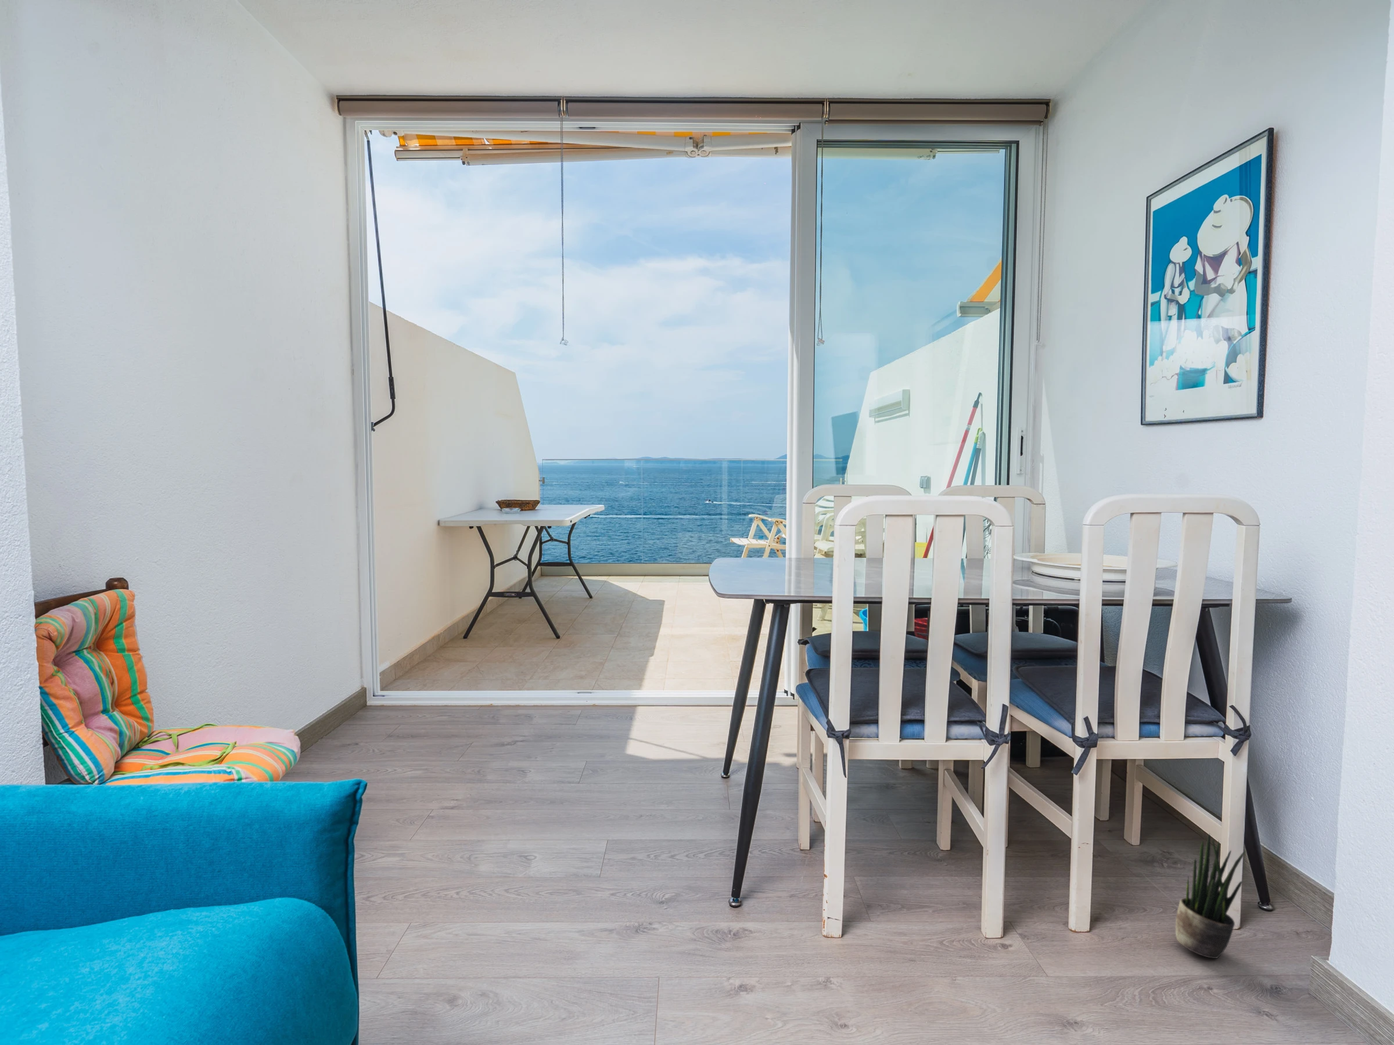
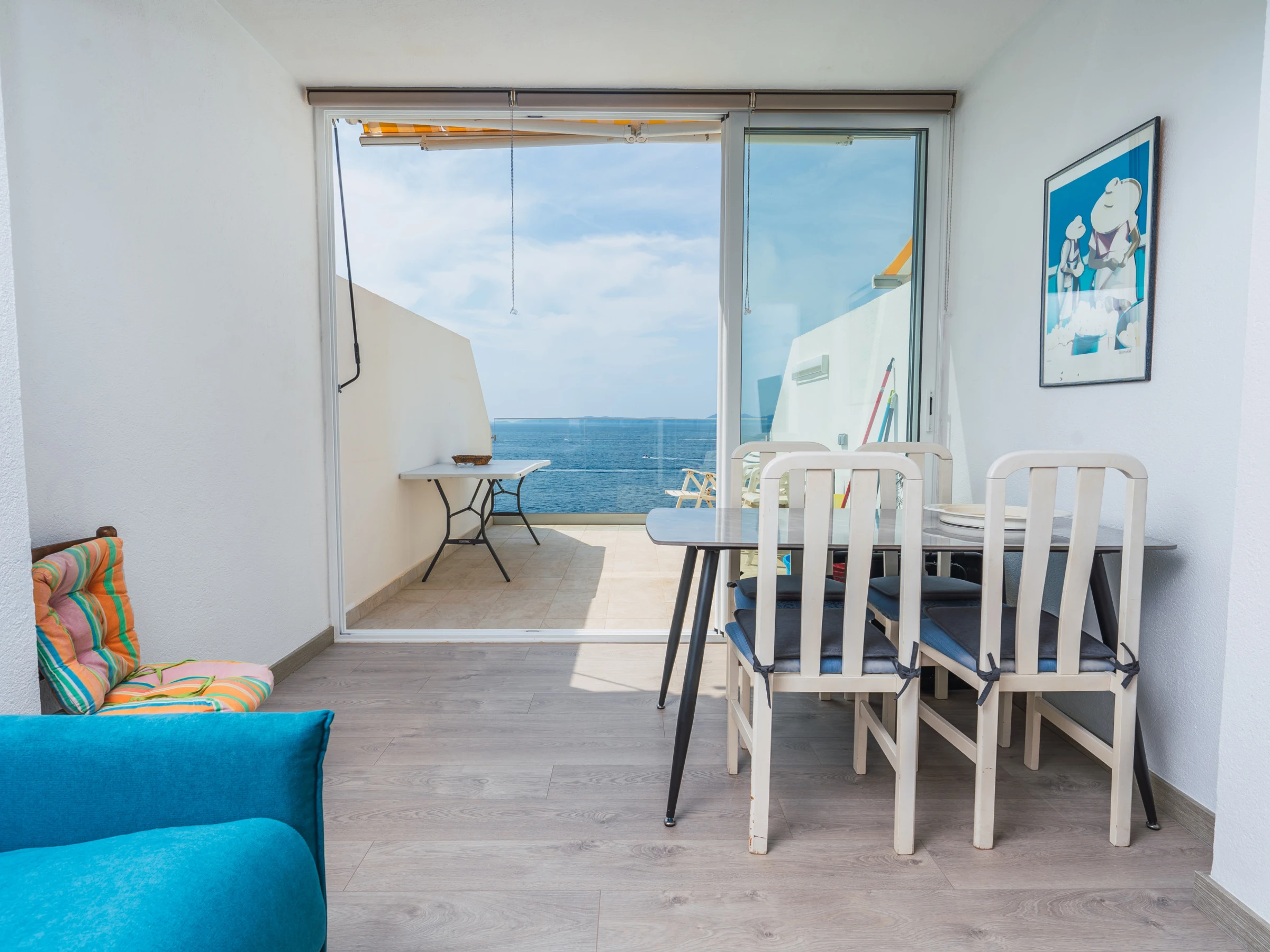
- potted plant [1174,833,1247,959]
